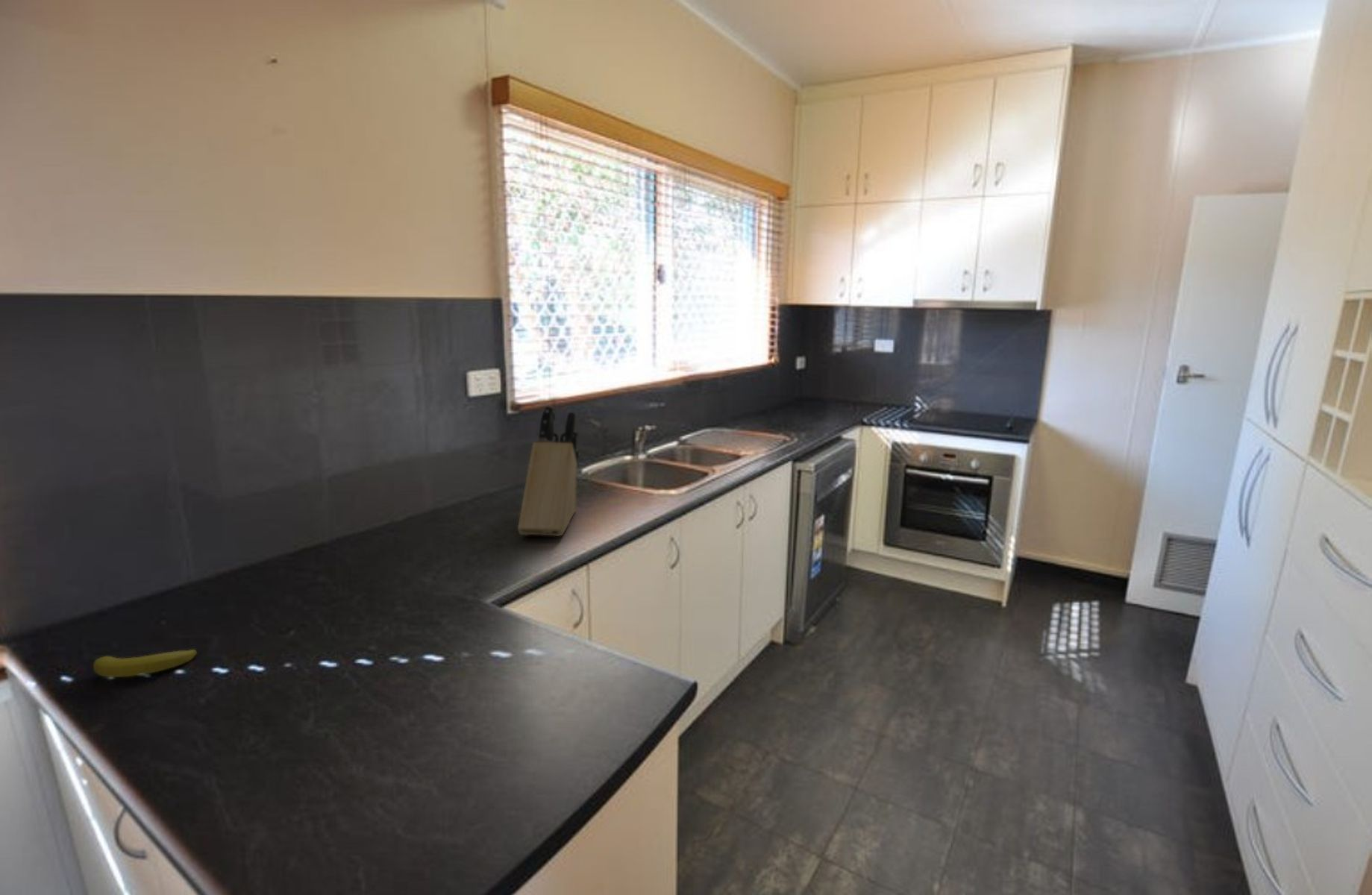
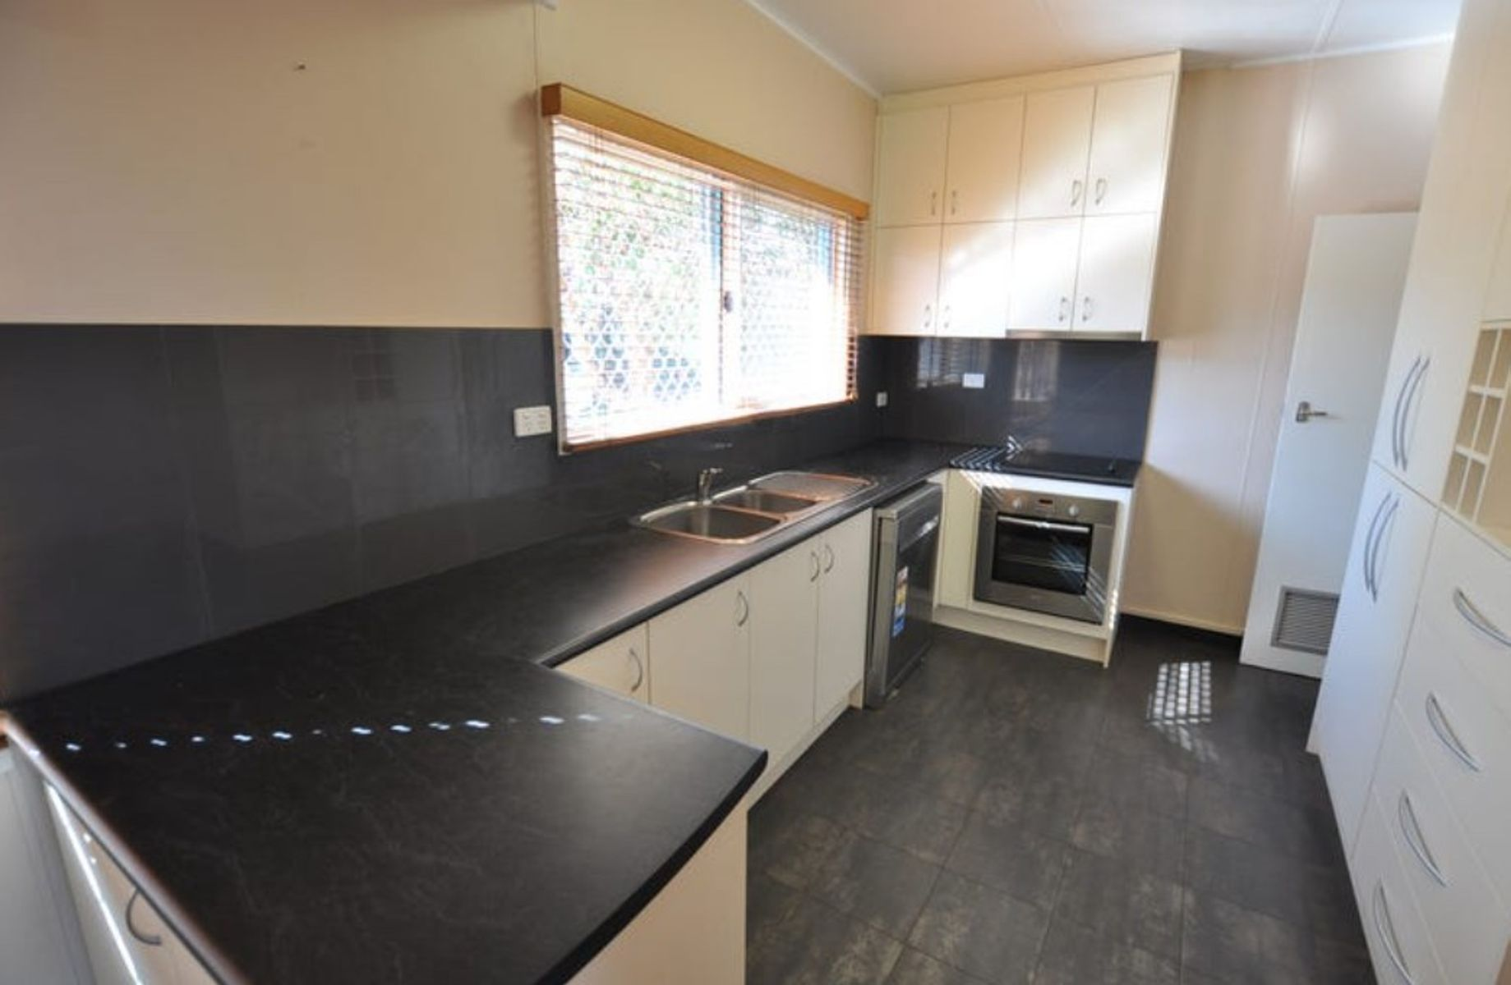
- knife block [517,404,580,537]
- banana [93,649,198,678]
